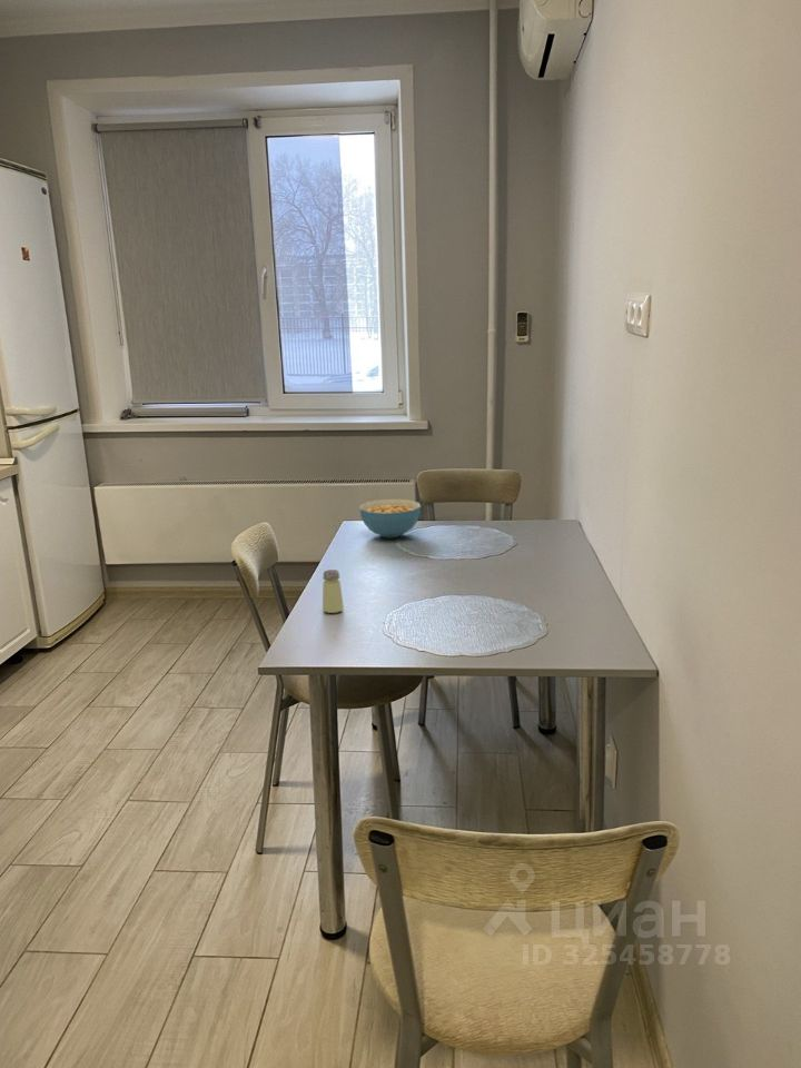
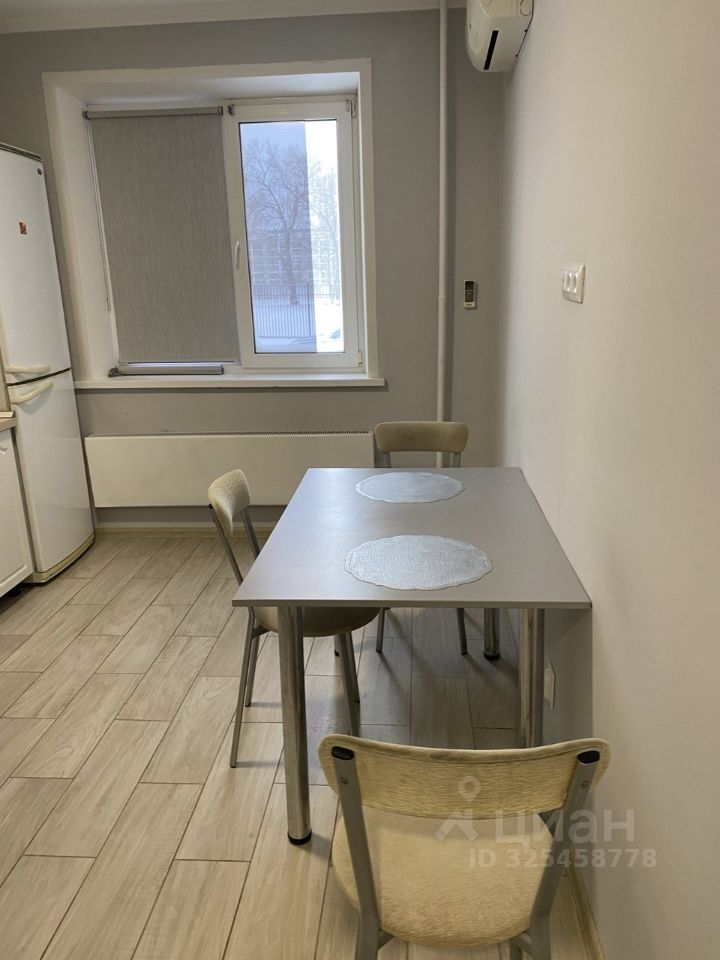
- saltshaker [322,568,345,614]
- cereal bowl [358,498,422,538]
